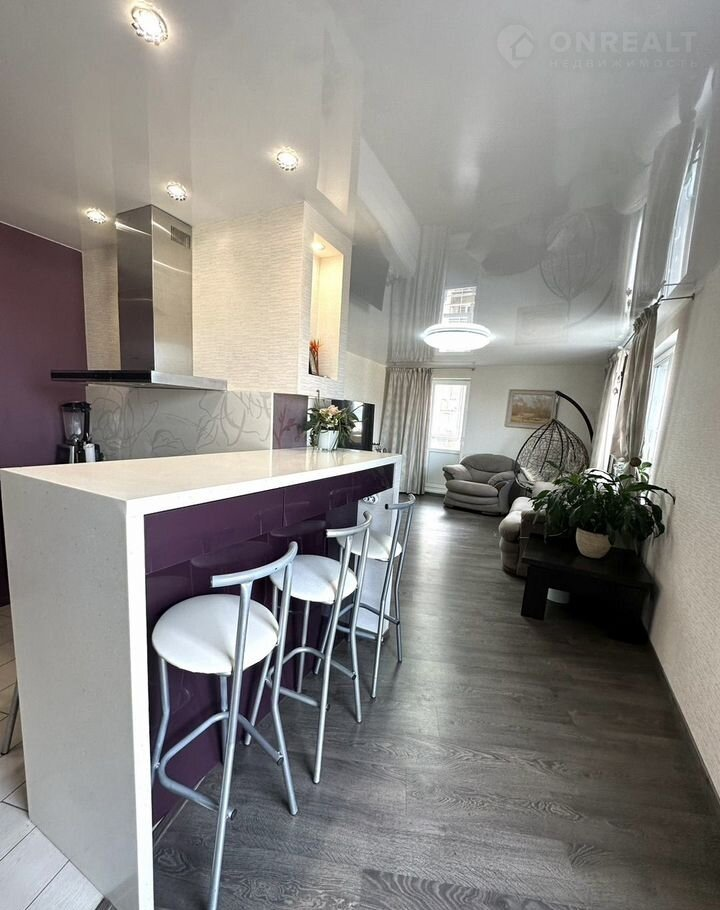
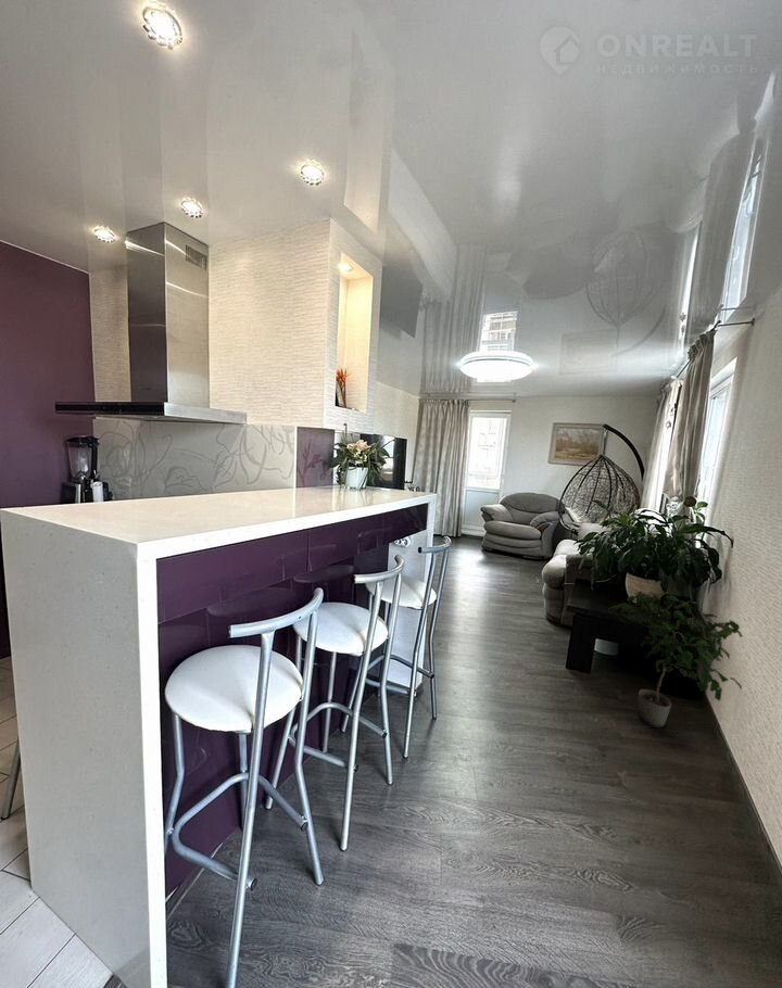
+ potted plant [607,591,743,729]
